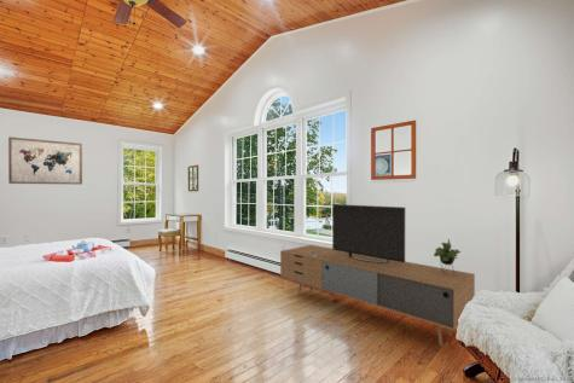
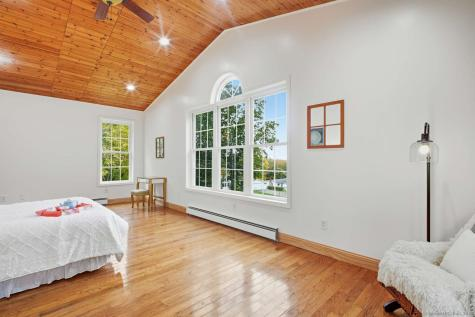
- wall art [7,135,83,186]
- media console [279,203,476,347]
